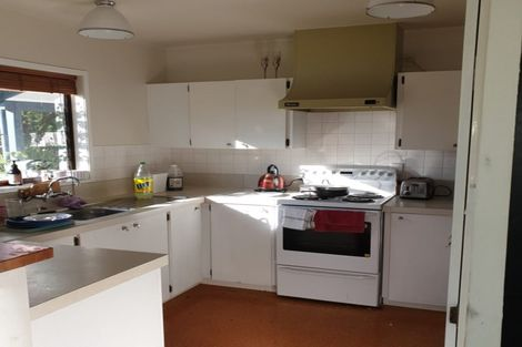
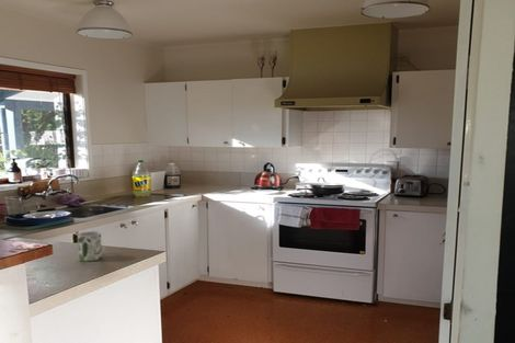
+ mug [77,230,103,262]
